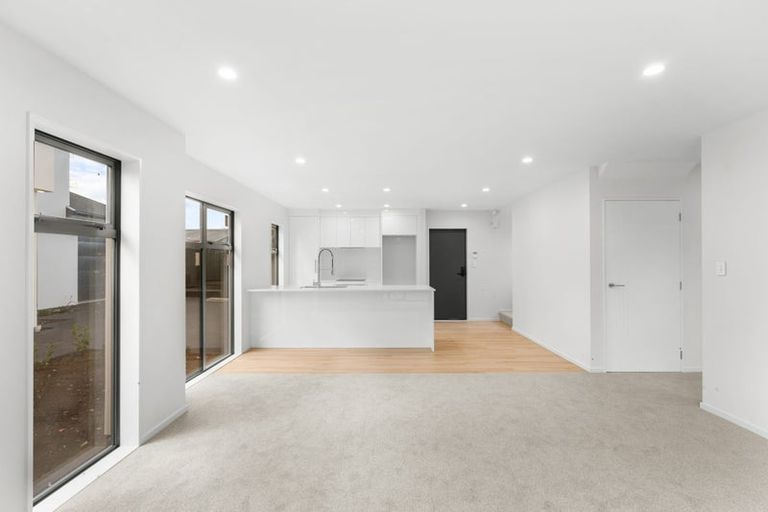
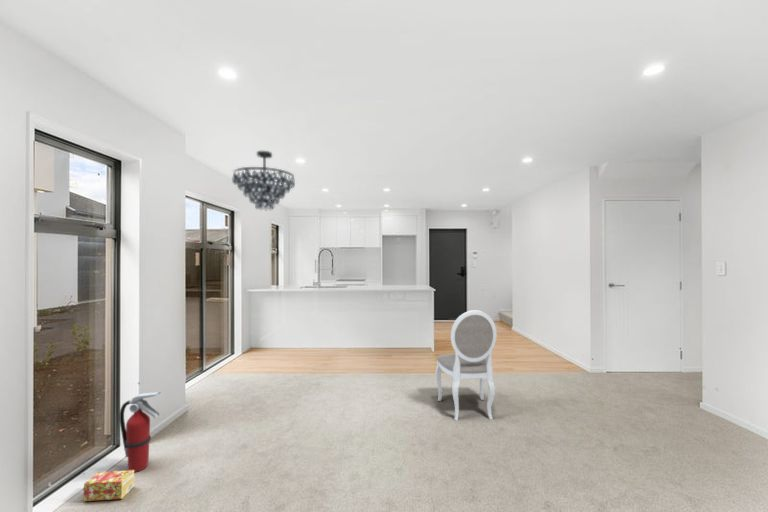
+ dining chair [435,309,498,421]
+ cardboard box [82,469,135,502]
+ chandelier [231,150,296,211]
+ fire extinguisher [119,390,162,473]
